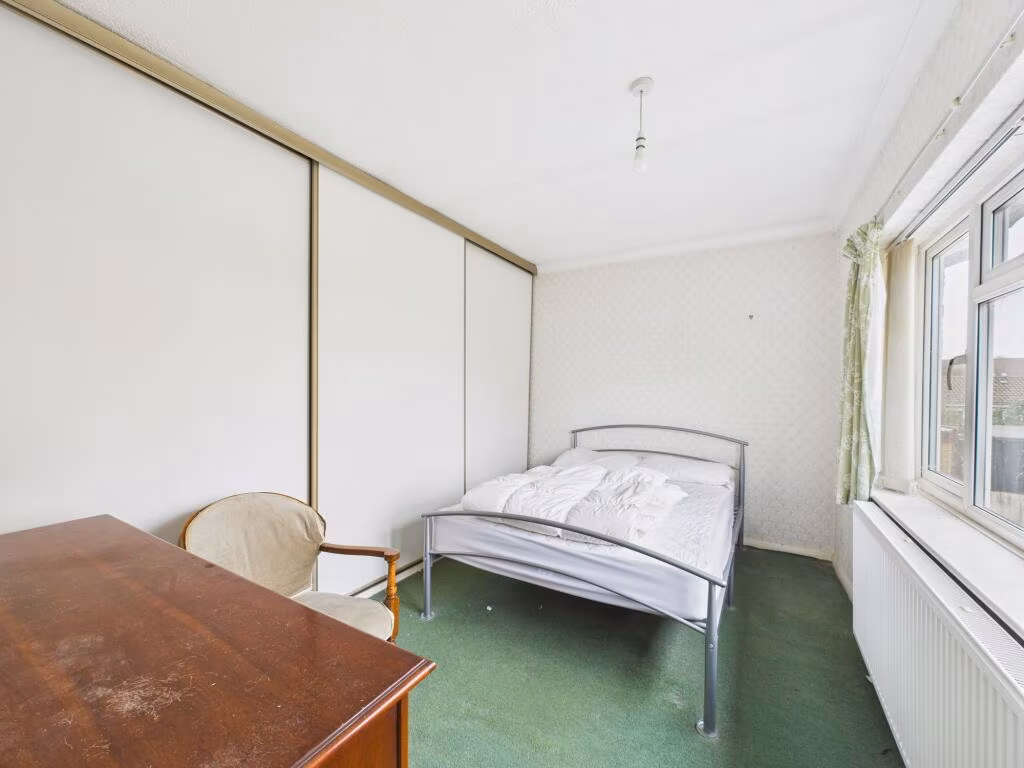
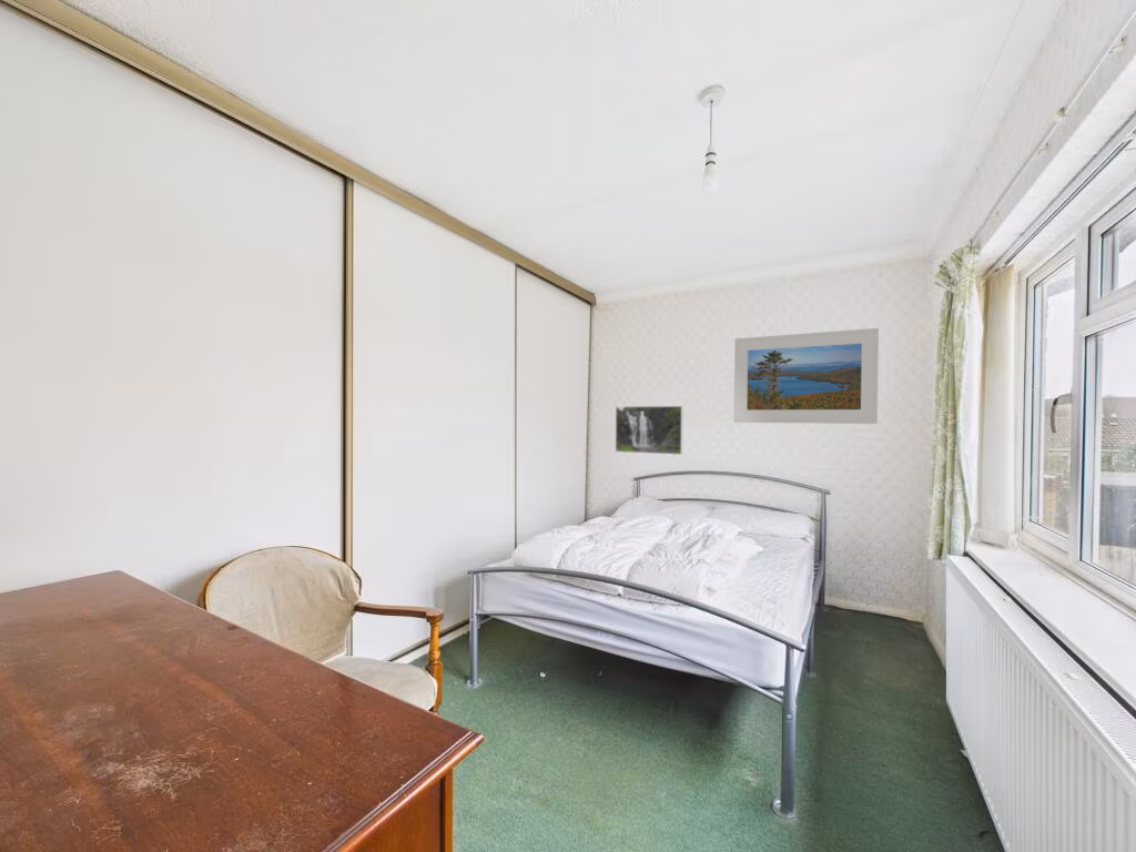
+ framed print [615,405,684,456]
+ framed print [733,327,880,425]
